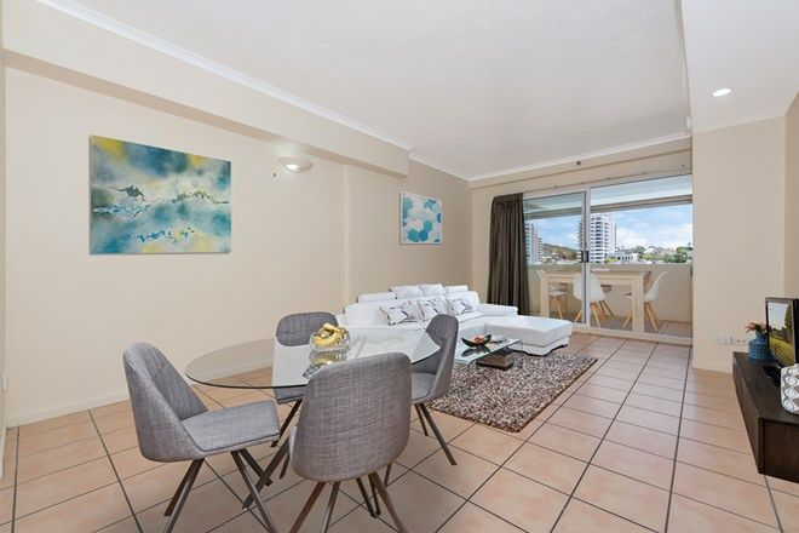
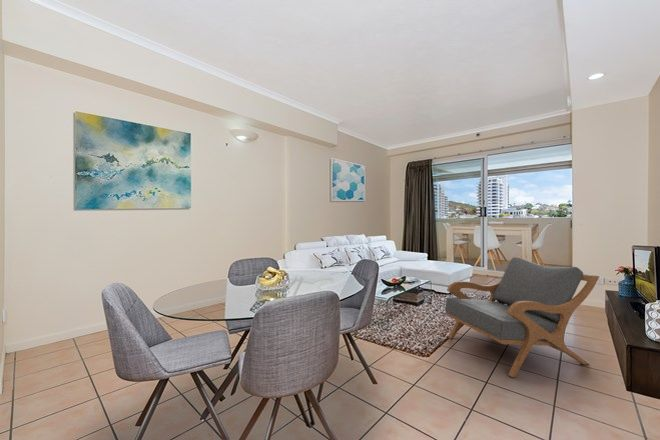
+ armchair [444,256,600,378]
